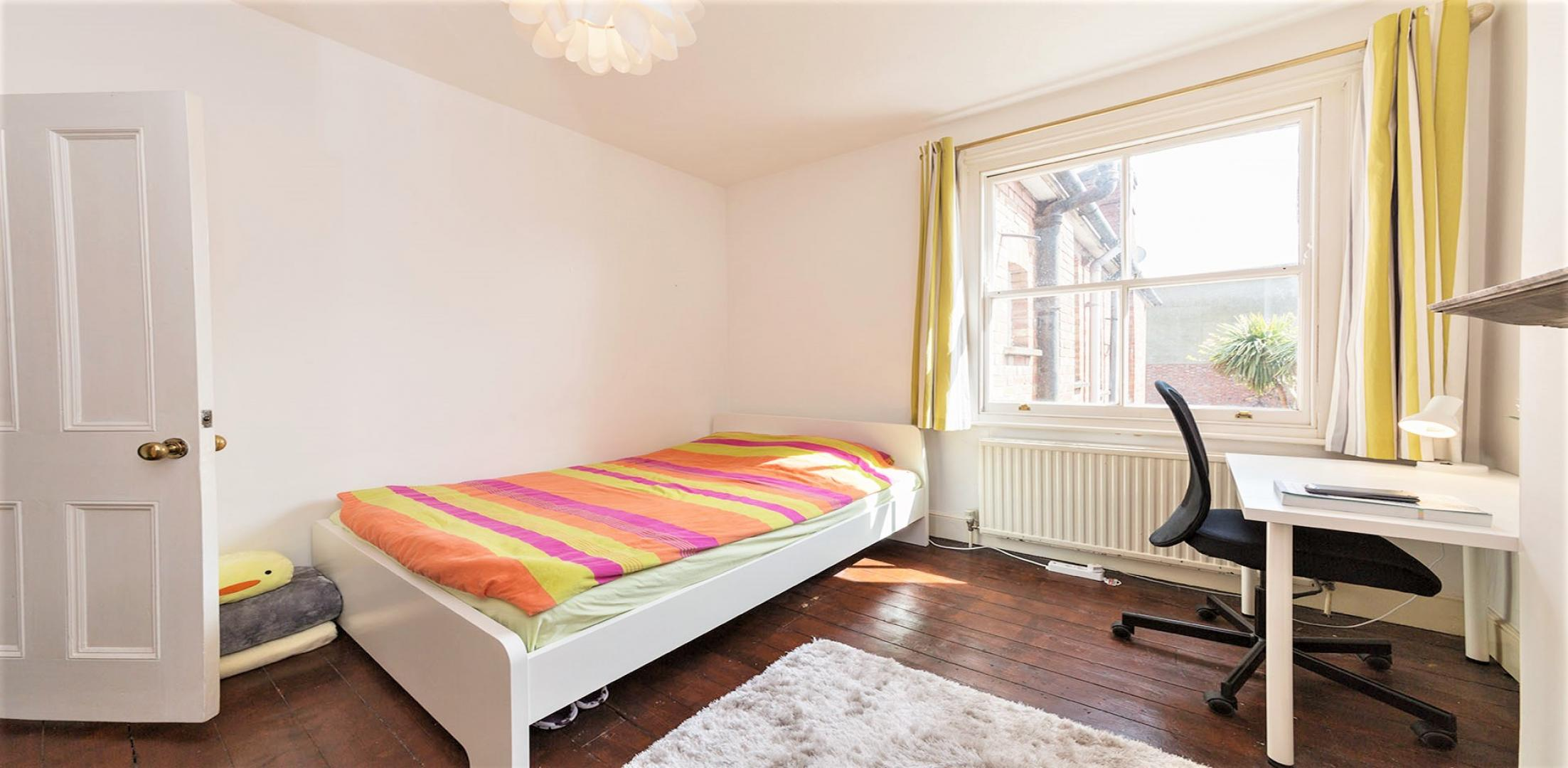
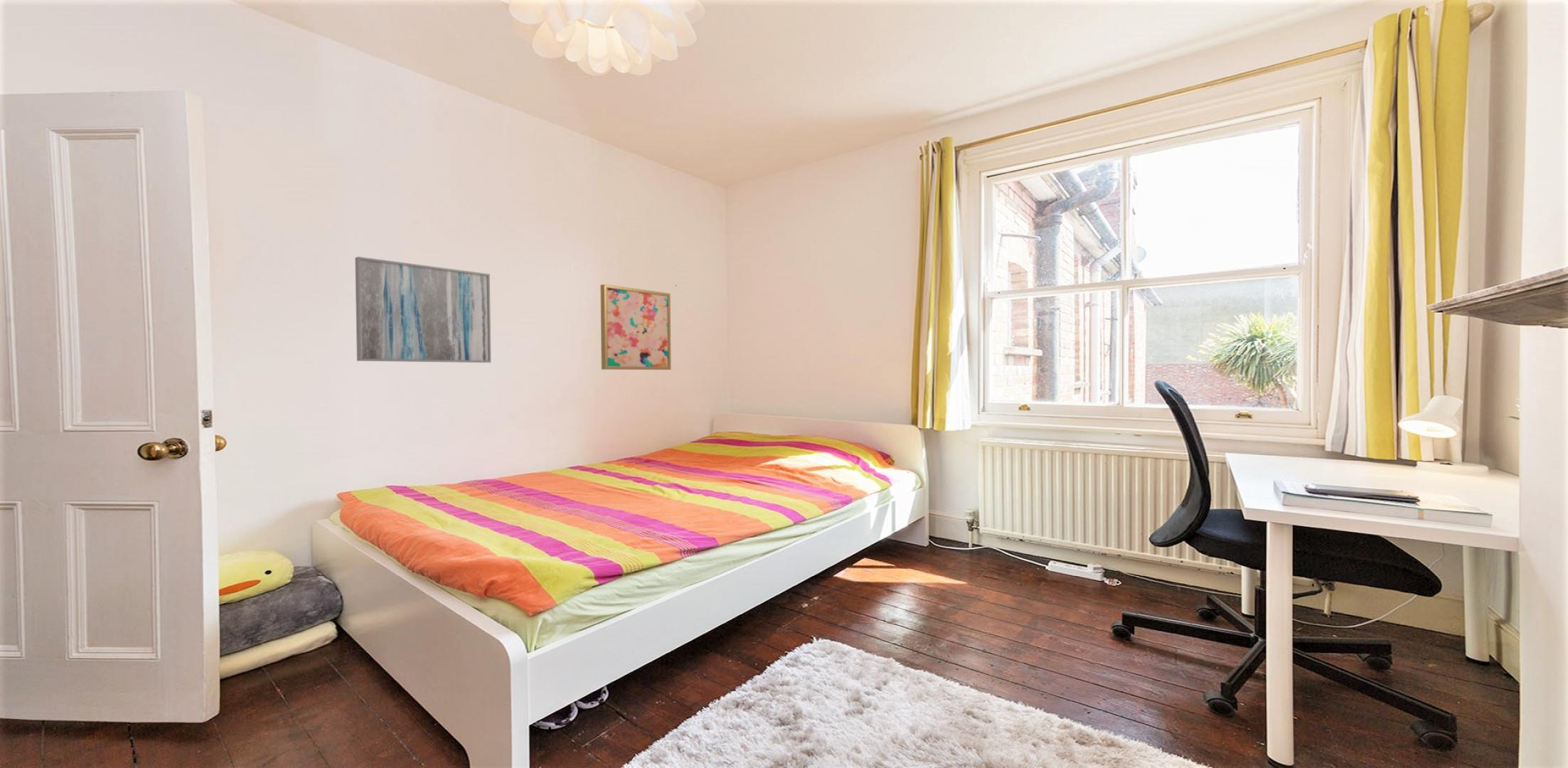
+ wall art [599,284,672,370]
+ wall art [354,256,491,363]
